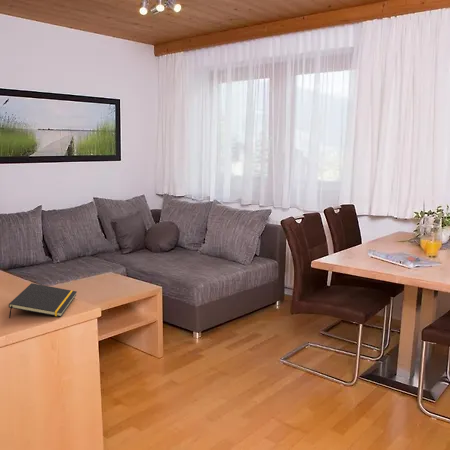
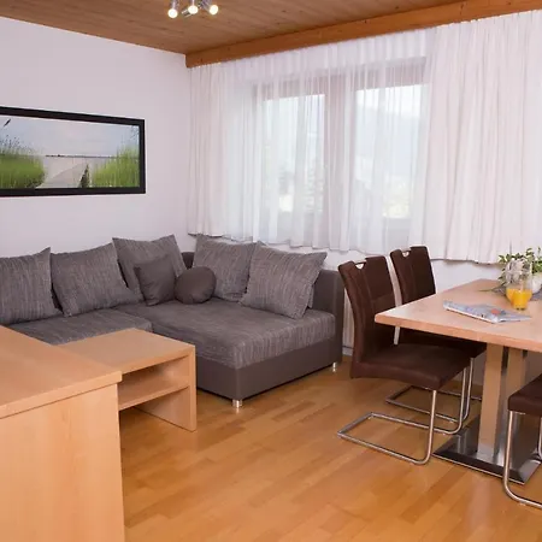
- notepad [7,282,78,319]
